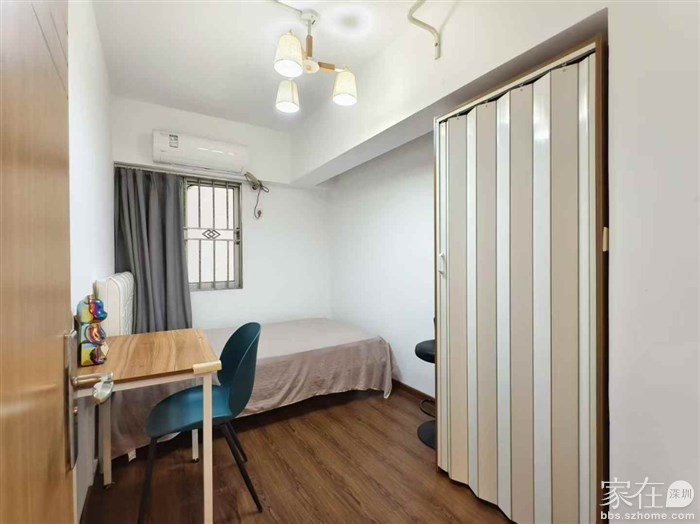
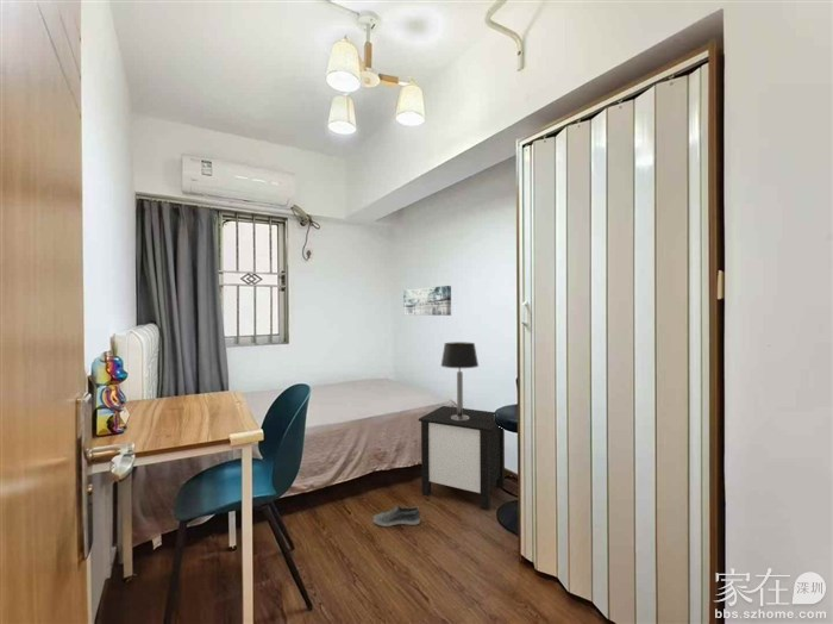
+ wall art [402,285,452,317]
+ table lamp [440,341,480,420]
+ shoe [372,504,421,528]
+ nightstand [418,405,506,512]
